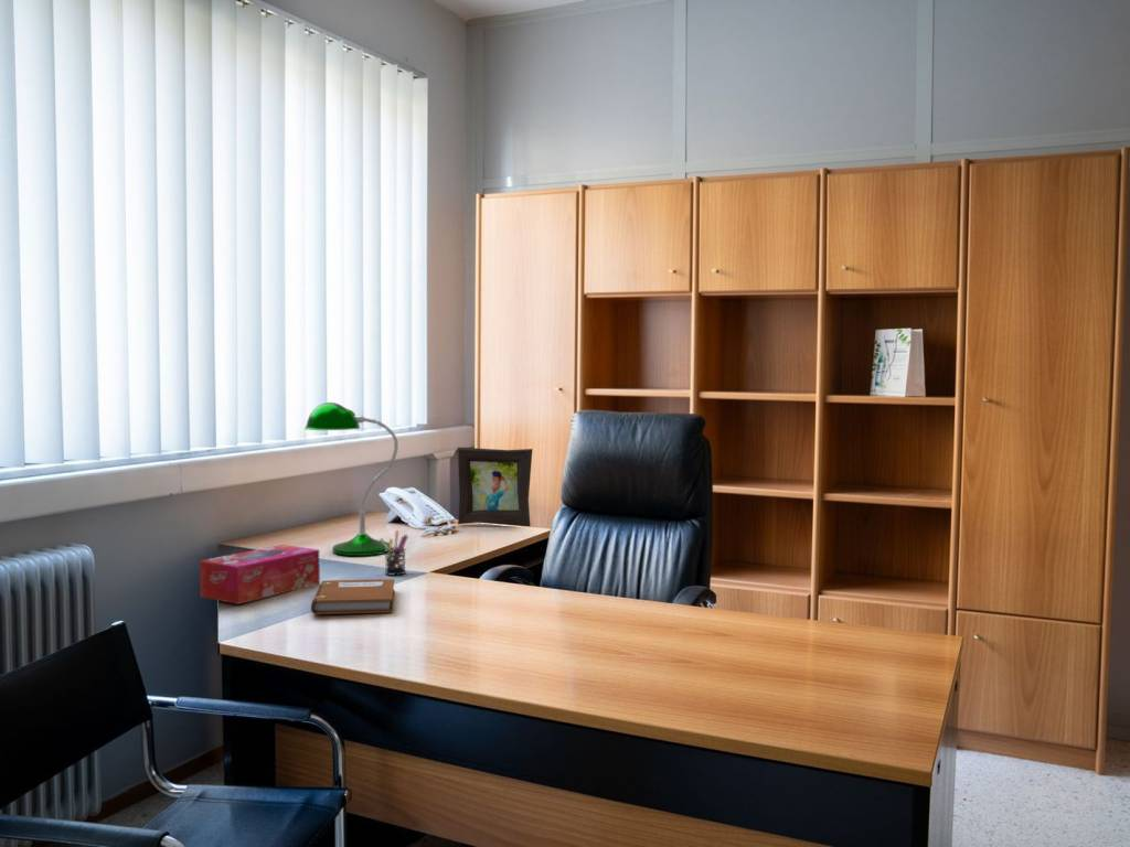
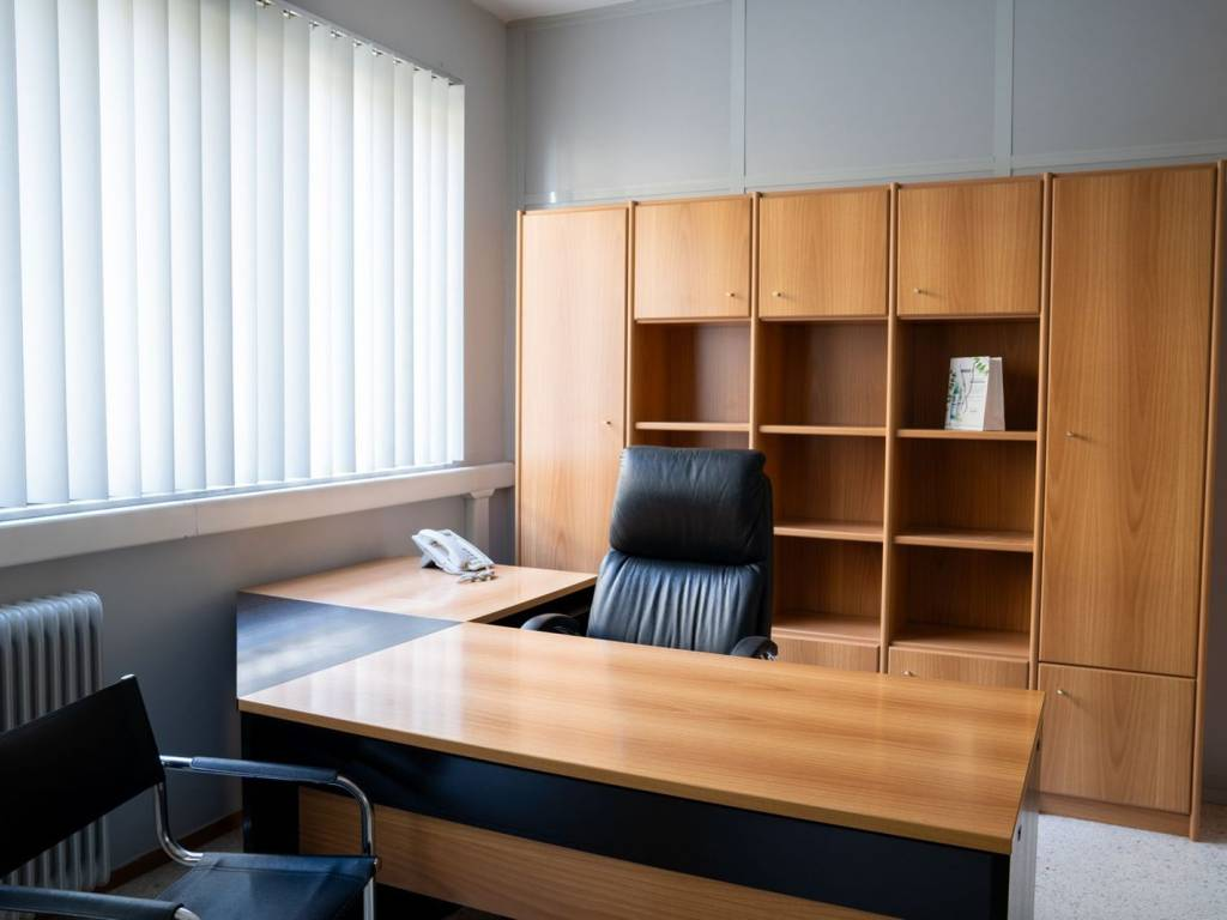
- tissue box [199,544,321,605]
- desk lamp [303,401,399,557]
- picture frame [457,447,533,528]
- notebook [310,578,395,615]
- pen holder [379,529,409,576]
